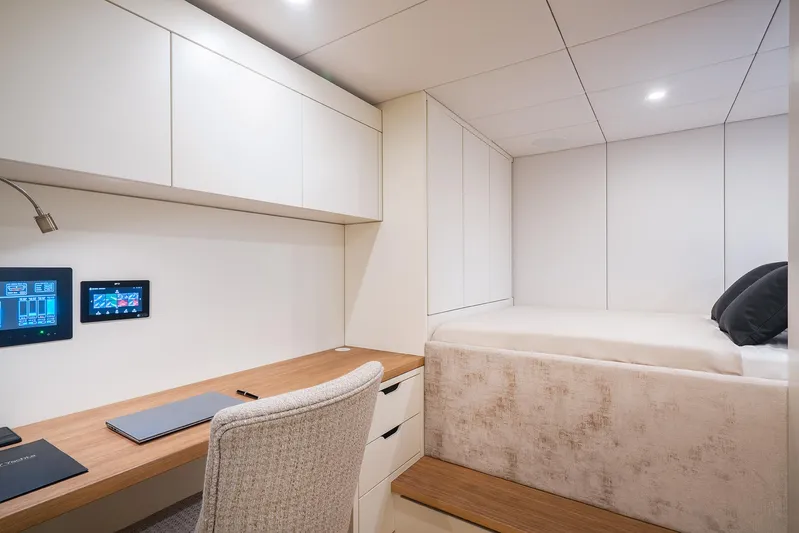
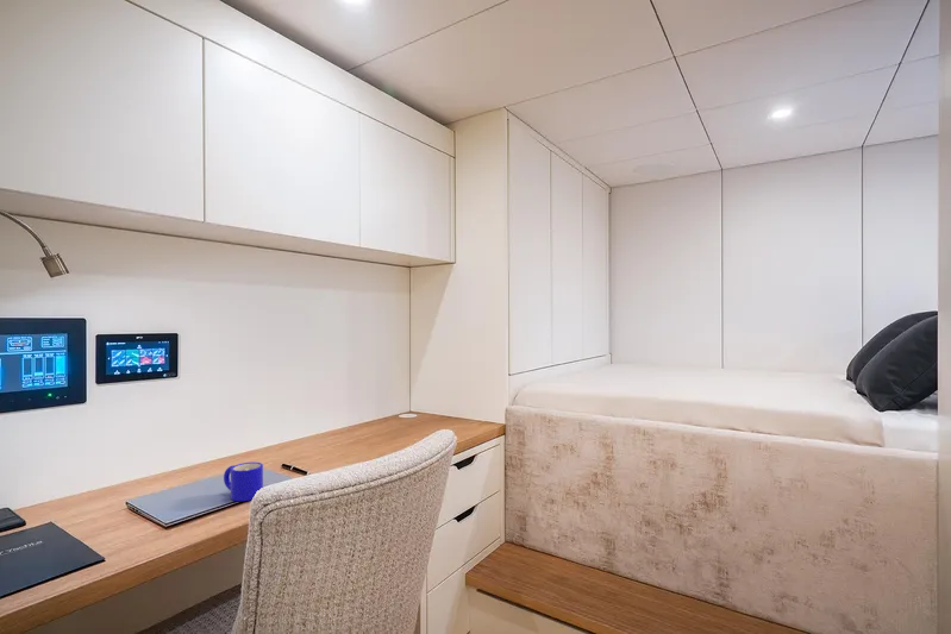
+ mug [223,462,264,502]
